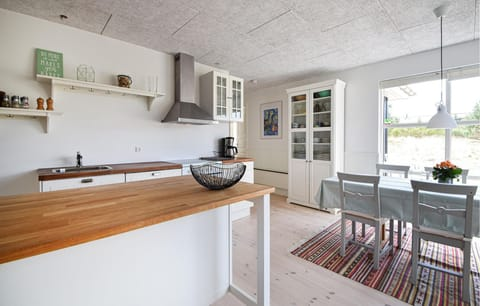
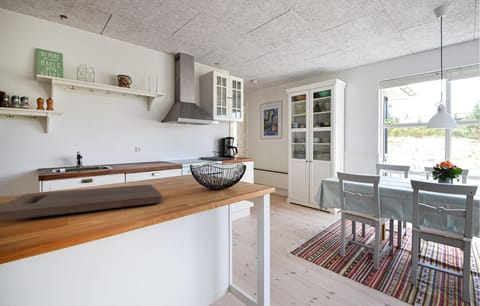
+ cutting board [0,184,163,222]
